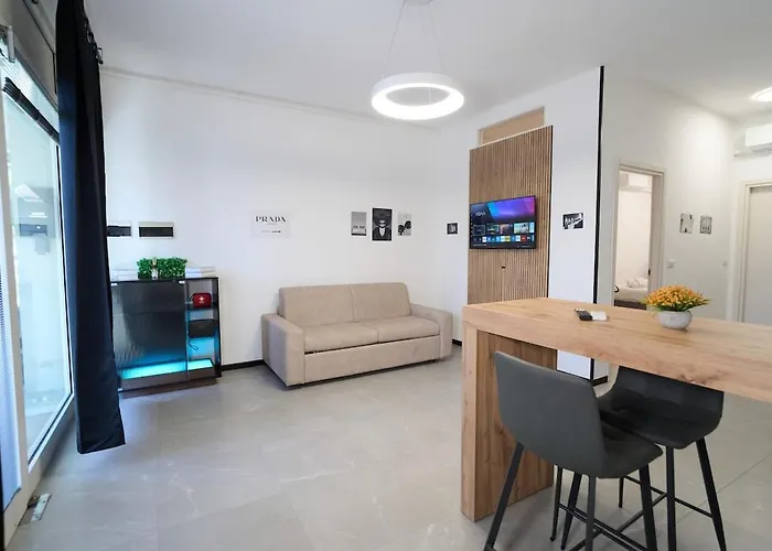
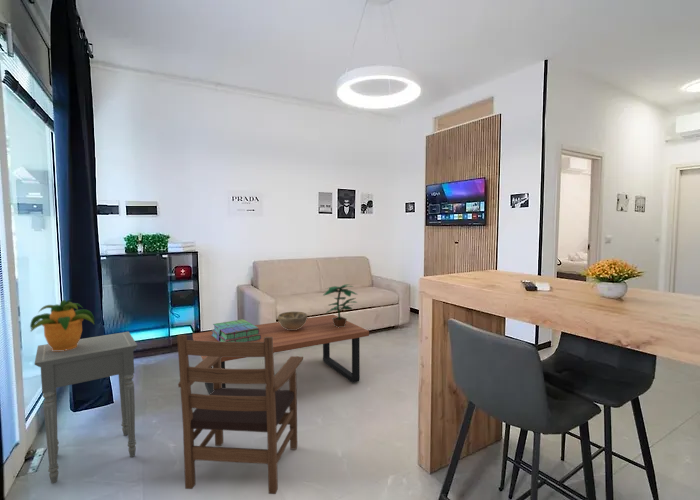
+ potted plant [322,283,359,328]
+ potted plant [29,298,96,351]
+ armchair [176,334,304,495]
+ stack of books [211,318,261,342]
+ decorative bowl [277,311,308,330]
+ side table [34,331,139,484]
+ coffee table [192,314,370,395]
